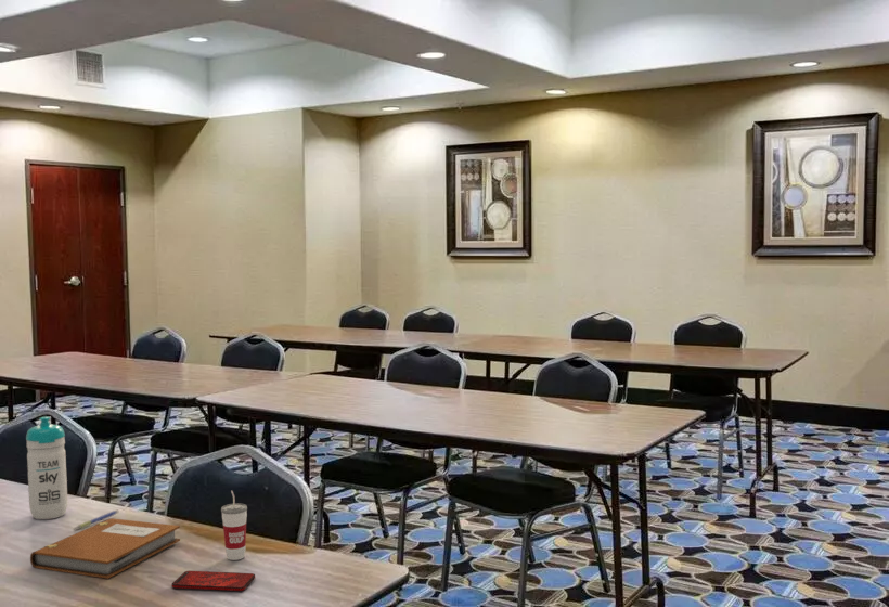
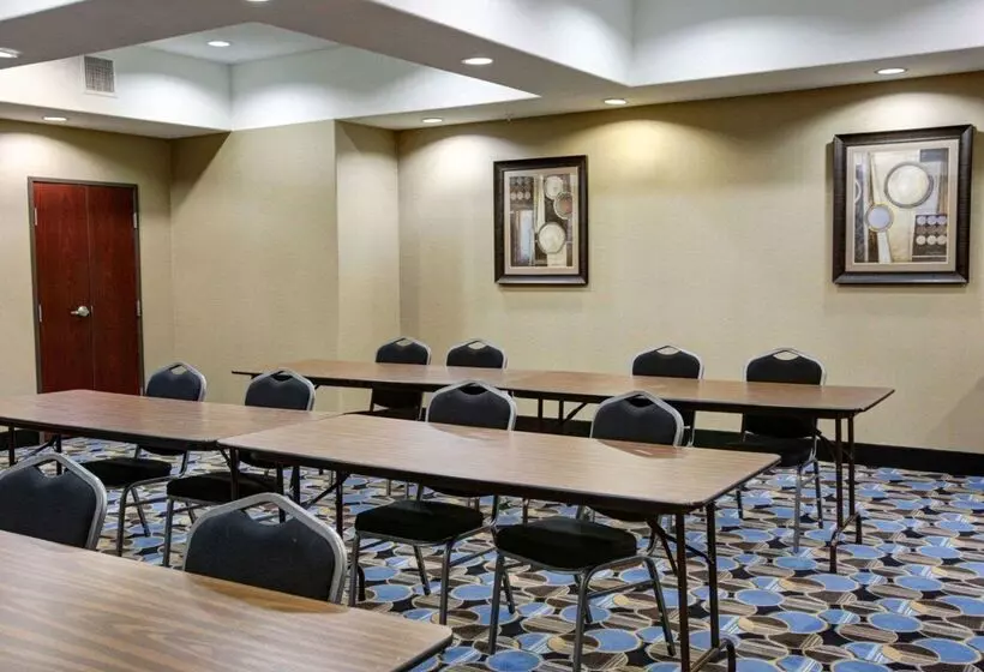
- smartphone [170,570,256,592]
- pen [72,509,119,531]
- water bottle [25,415,68,520]
- notebook [29,517,181,580]
- cup [220,490,248,561]
